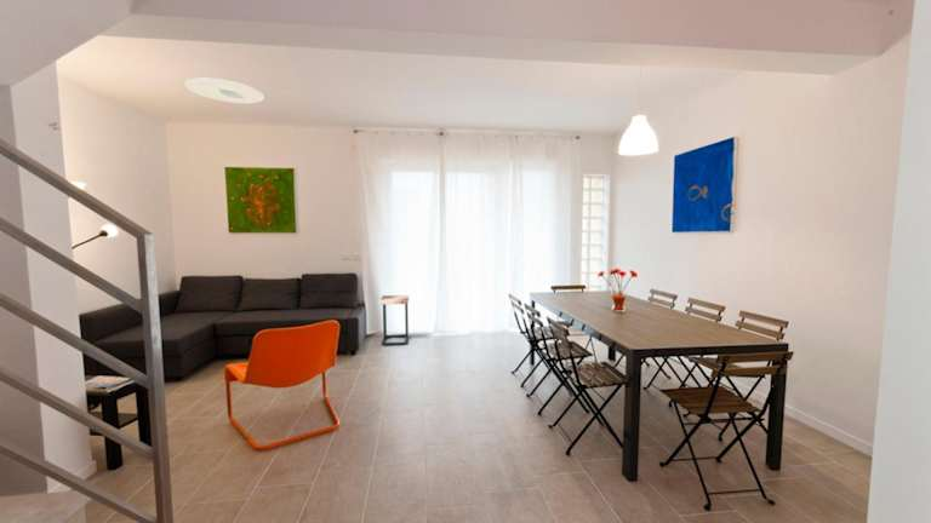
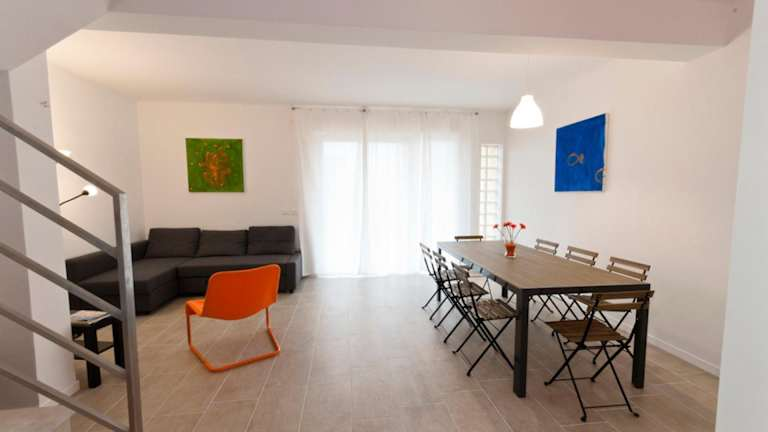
- ceiling light [184,77,265,104]
- side table [378,294,410,347]
